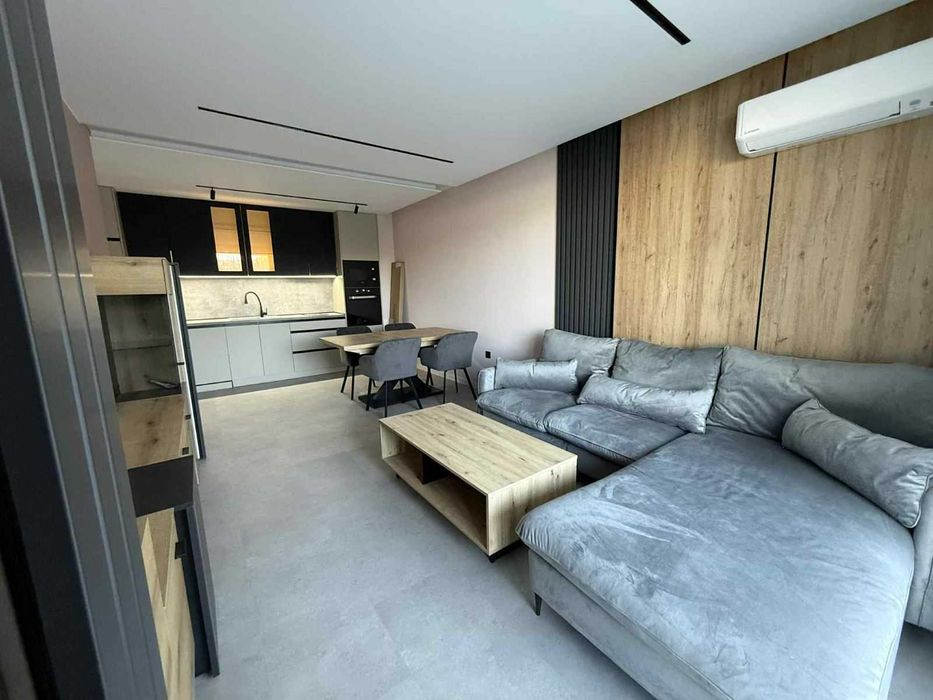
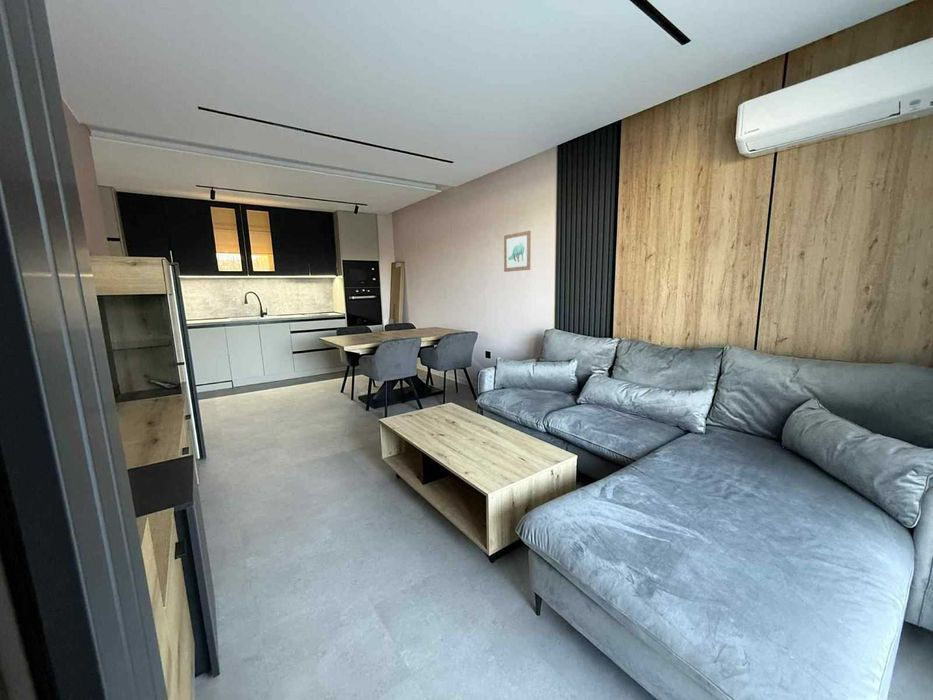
+ wall art [503,230,532,273]
